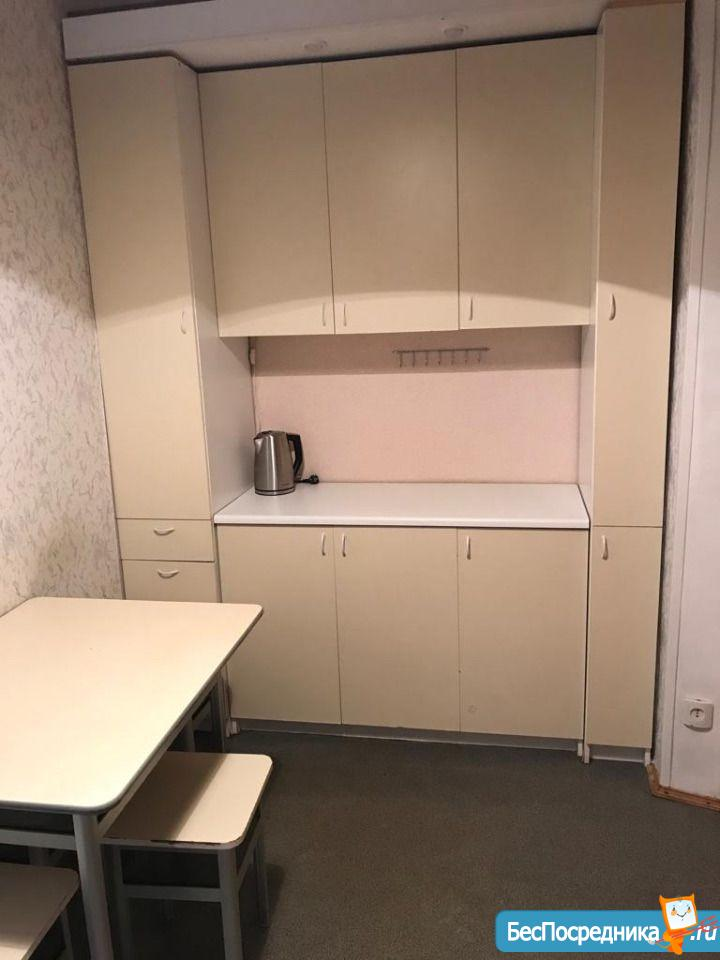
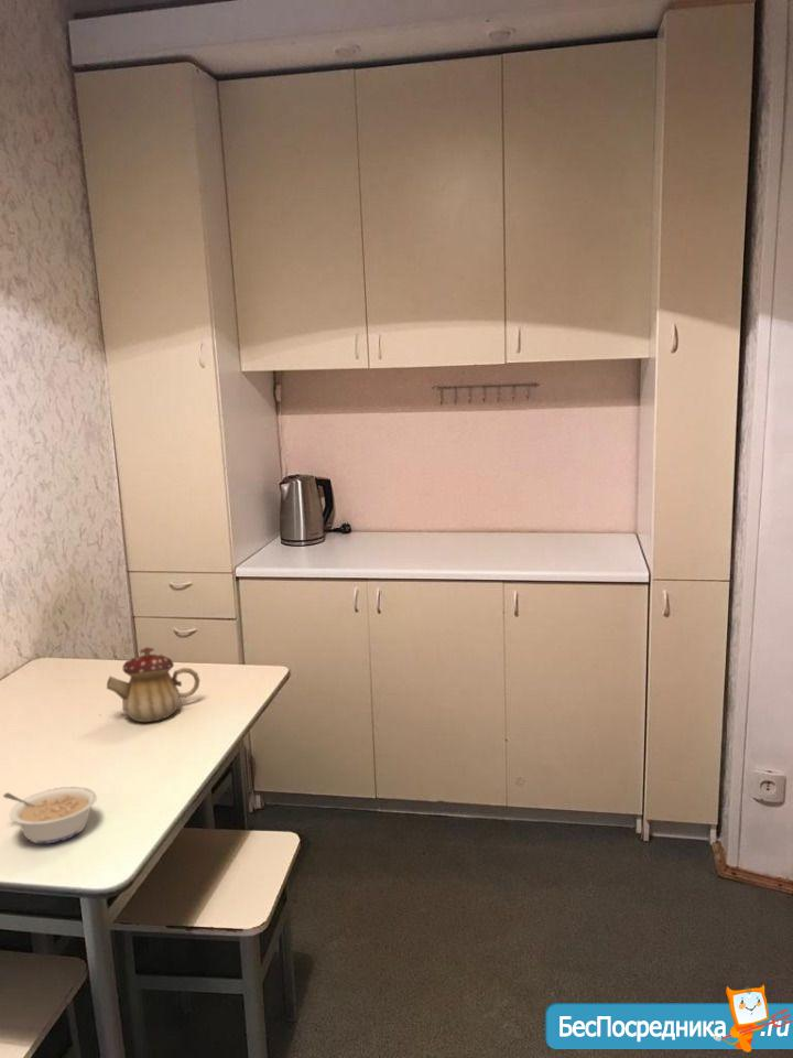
+ teapot [106,646,200,723]
+ legume [2,786,98,844]
